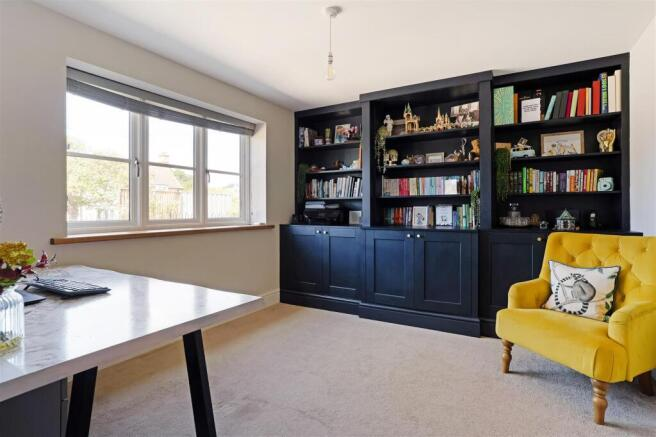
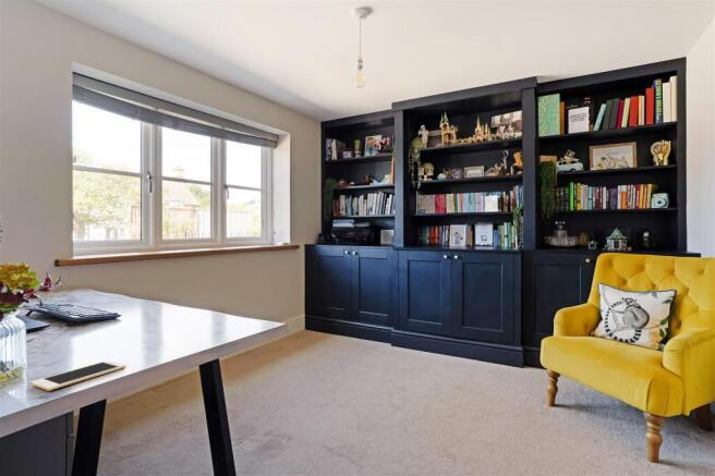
+ cell phone [31,359,126,391]
